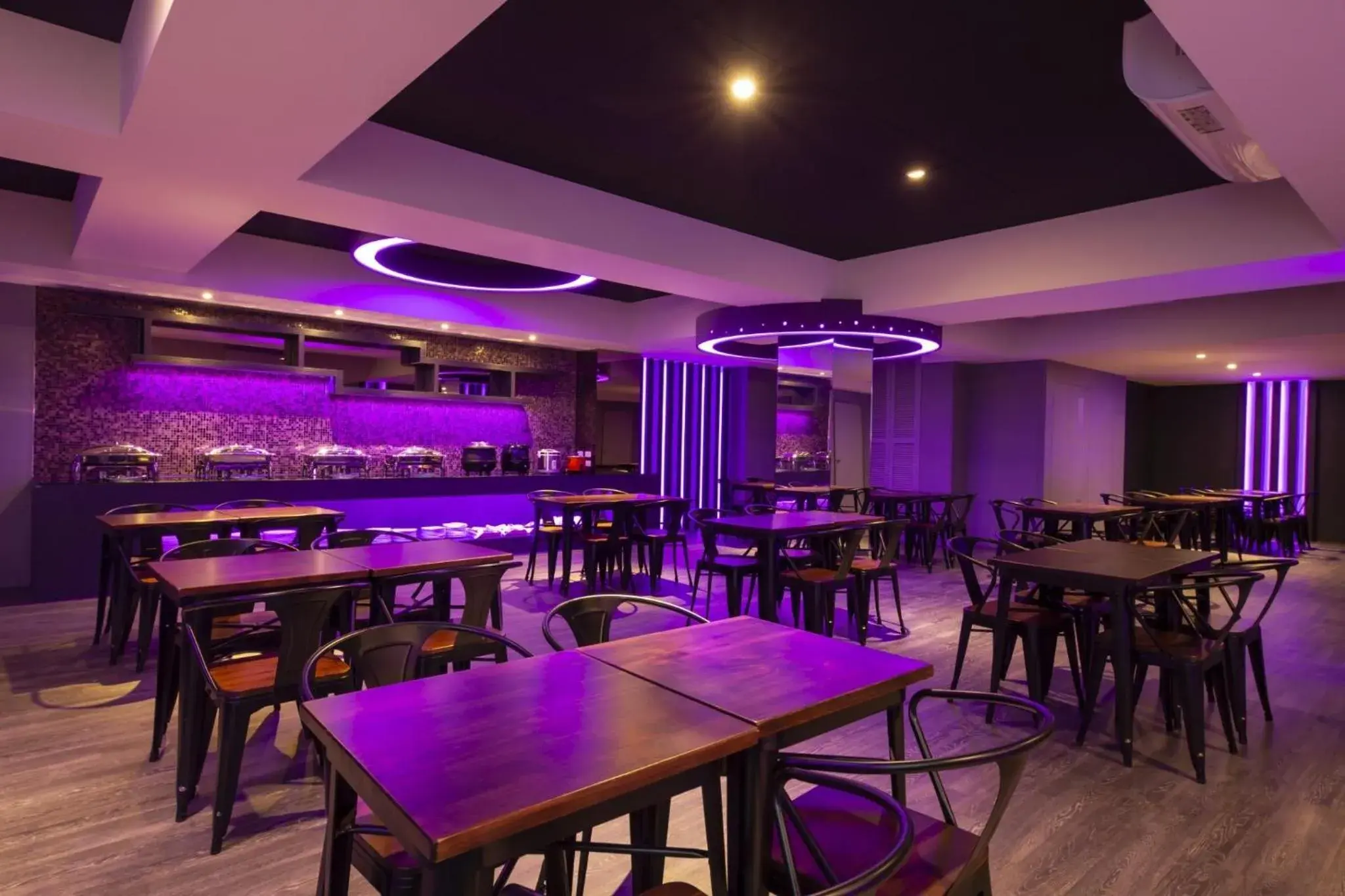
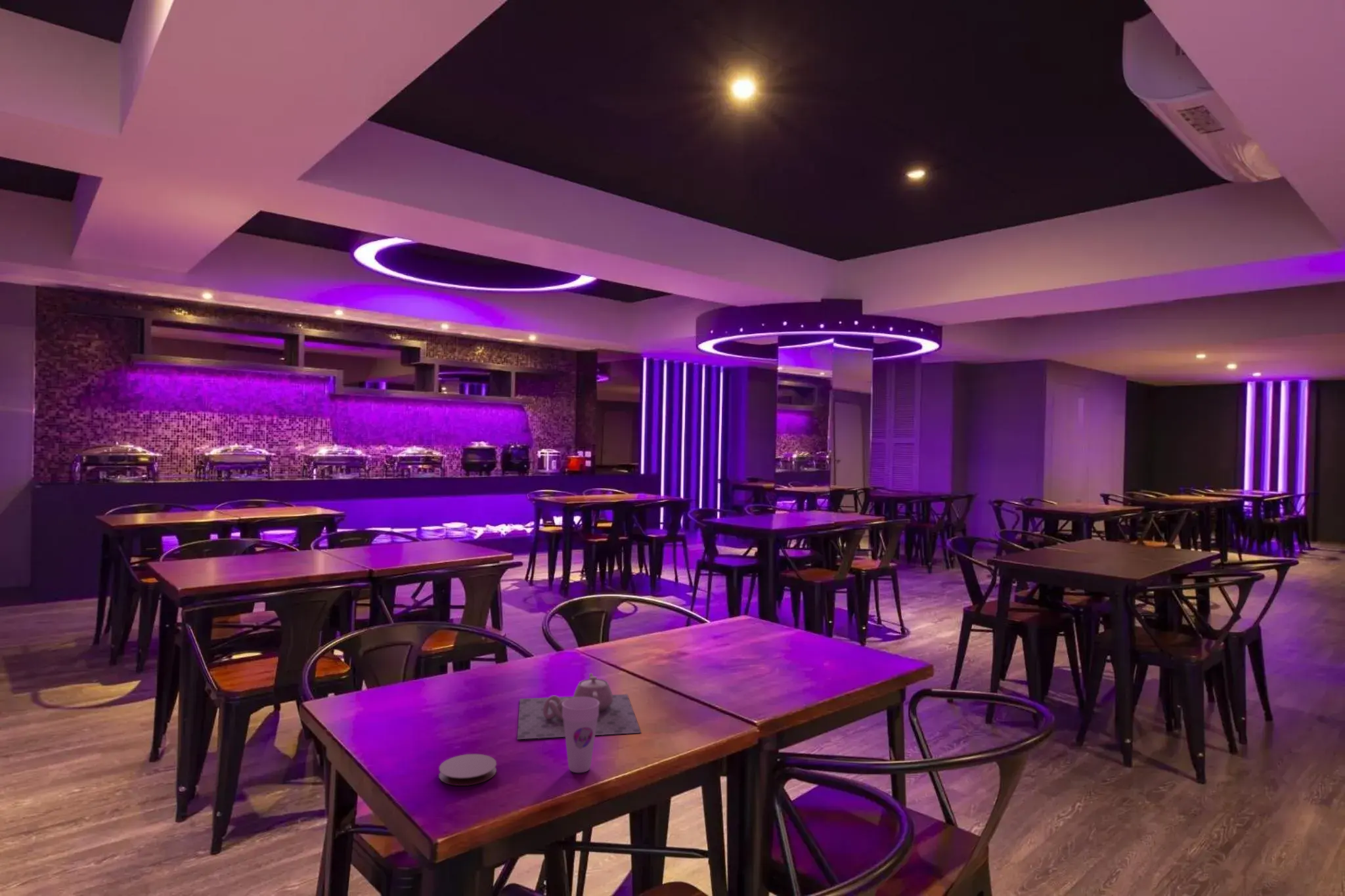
+ cup [562,697,600,773]
+ teapot [517,673,642,740]
+ coaster [439,754,497,786]
